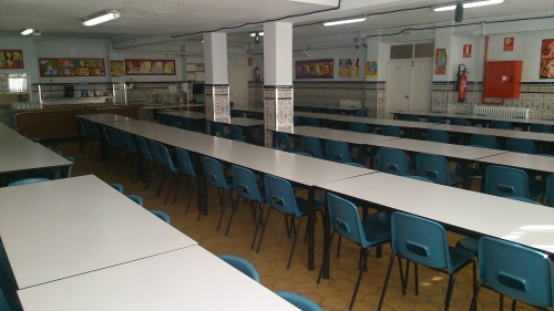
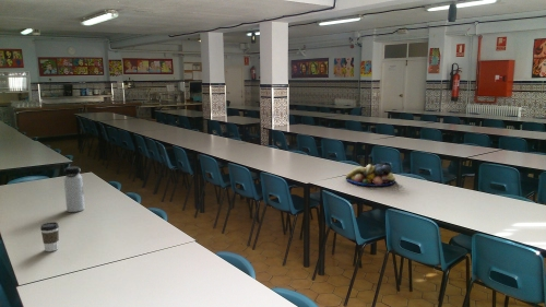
+ fruit bowl [344,163,396,187]
+ coffee cup [39,221,60,252]
+ water bottle [63,166,85,213]
